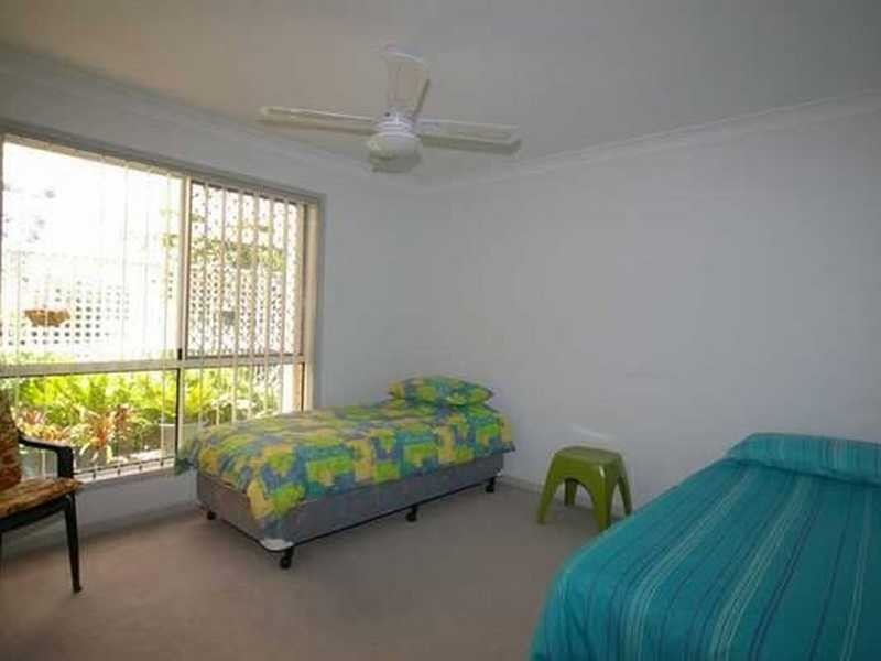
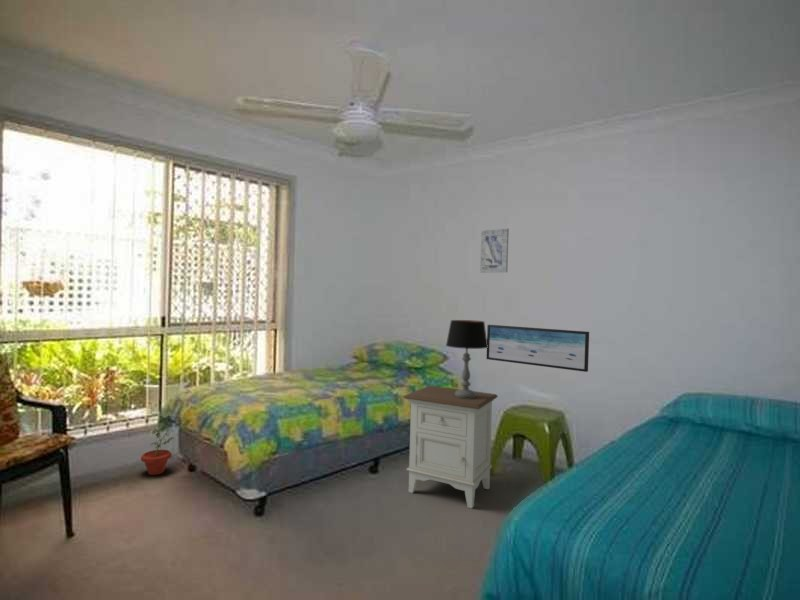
+ wall art [479,227,510,274]
+ nightstand [402,385,499,509]
+ wall art [486,324,590,373]
+ potted plant [140,427,175,476]
+ table lamp [445,319,488,399]
